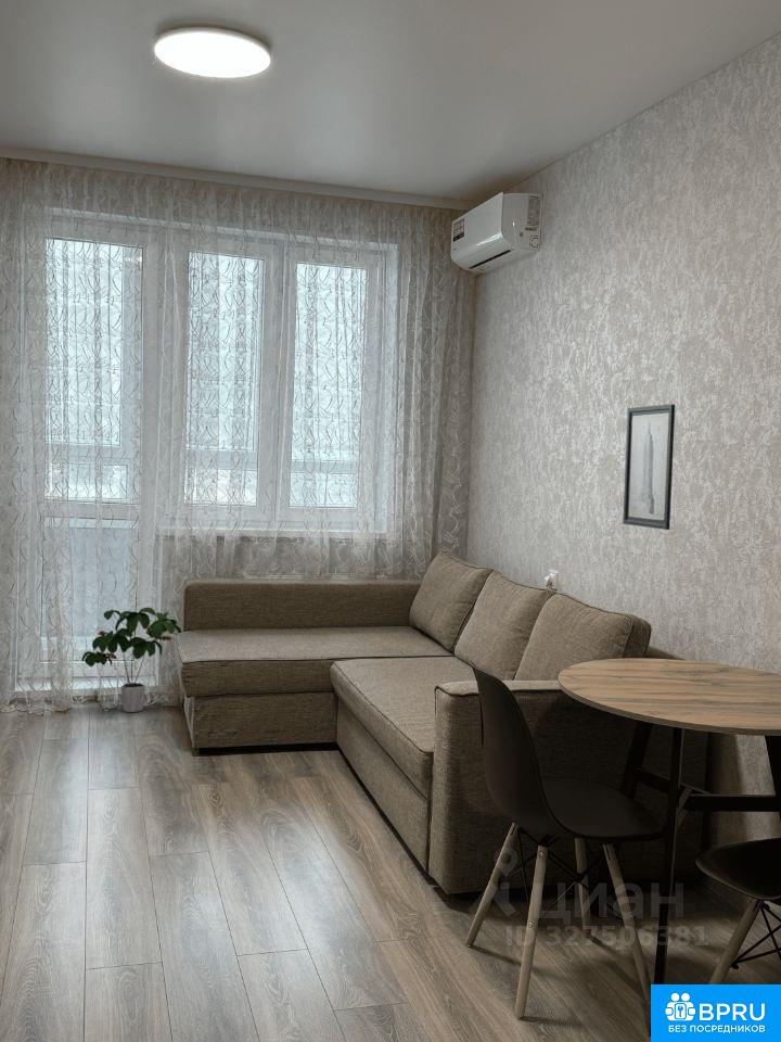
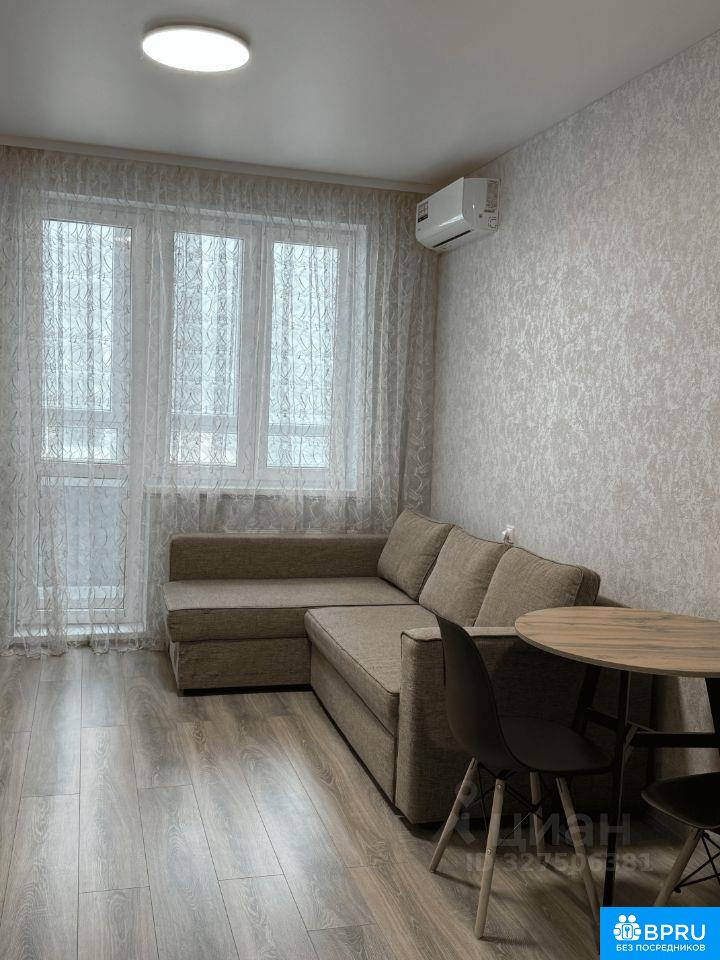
- potted plant [80,607,182,713]
- wall art [622,404,676,531]
